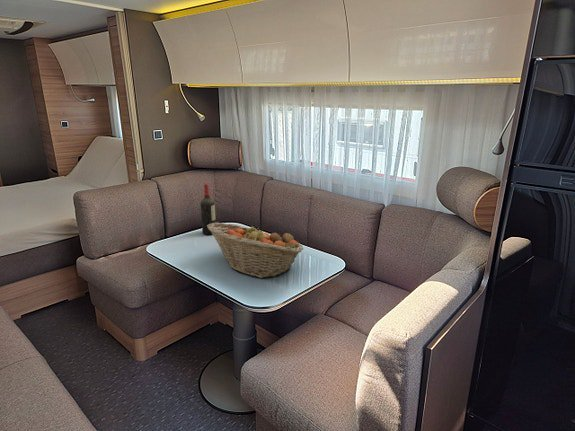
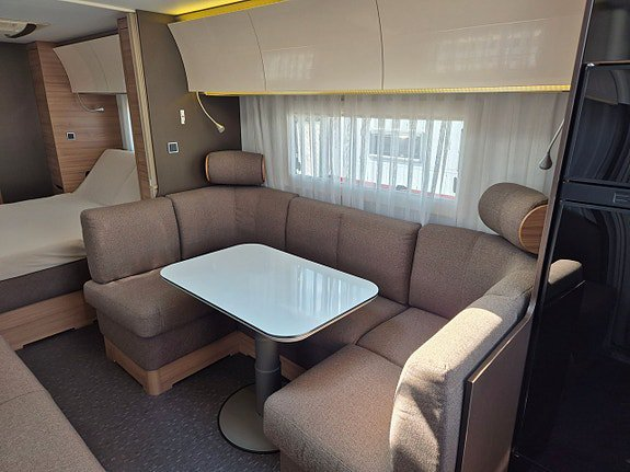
- fruit basket [207,222,305,279]
- wine bottle [199,183,217,236]
